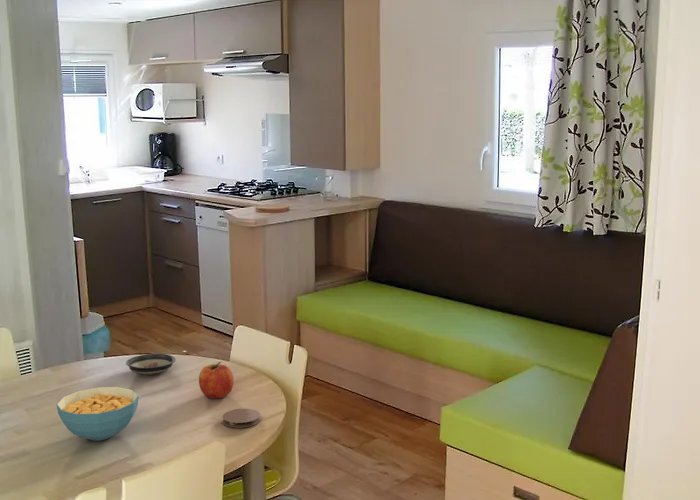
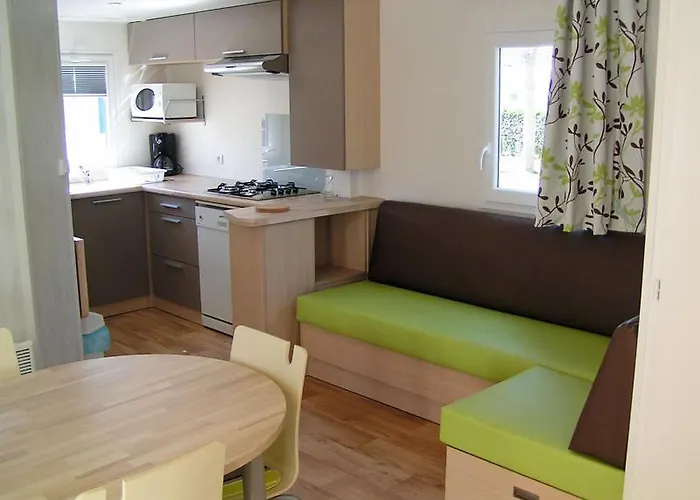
- fruit [198,361,235,399]
- cereal bowl [55,386,140,442]
- saucer [125,353,177,376]
- coaster [221,408,261,429]
